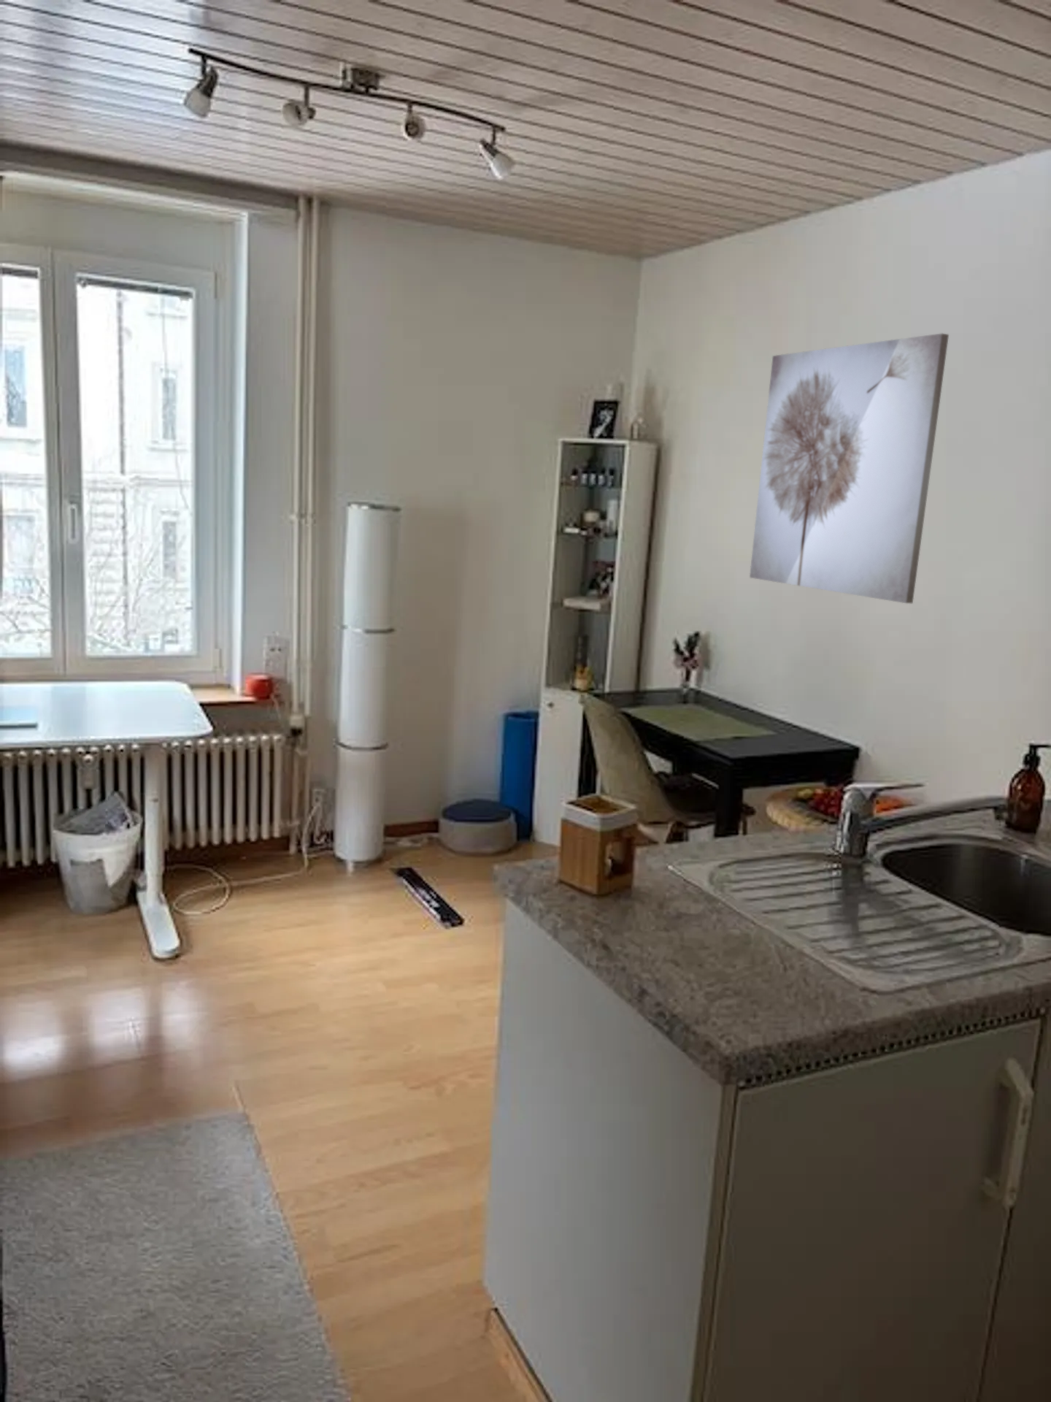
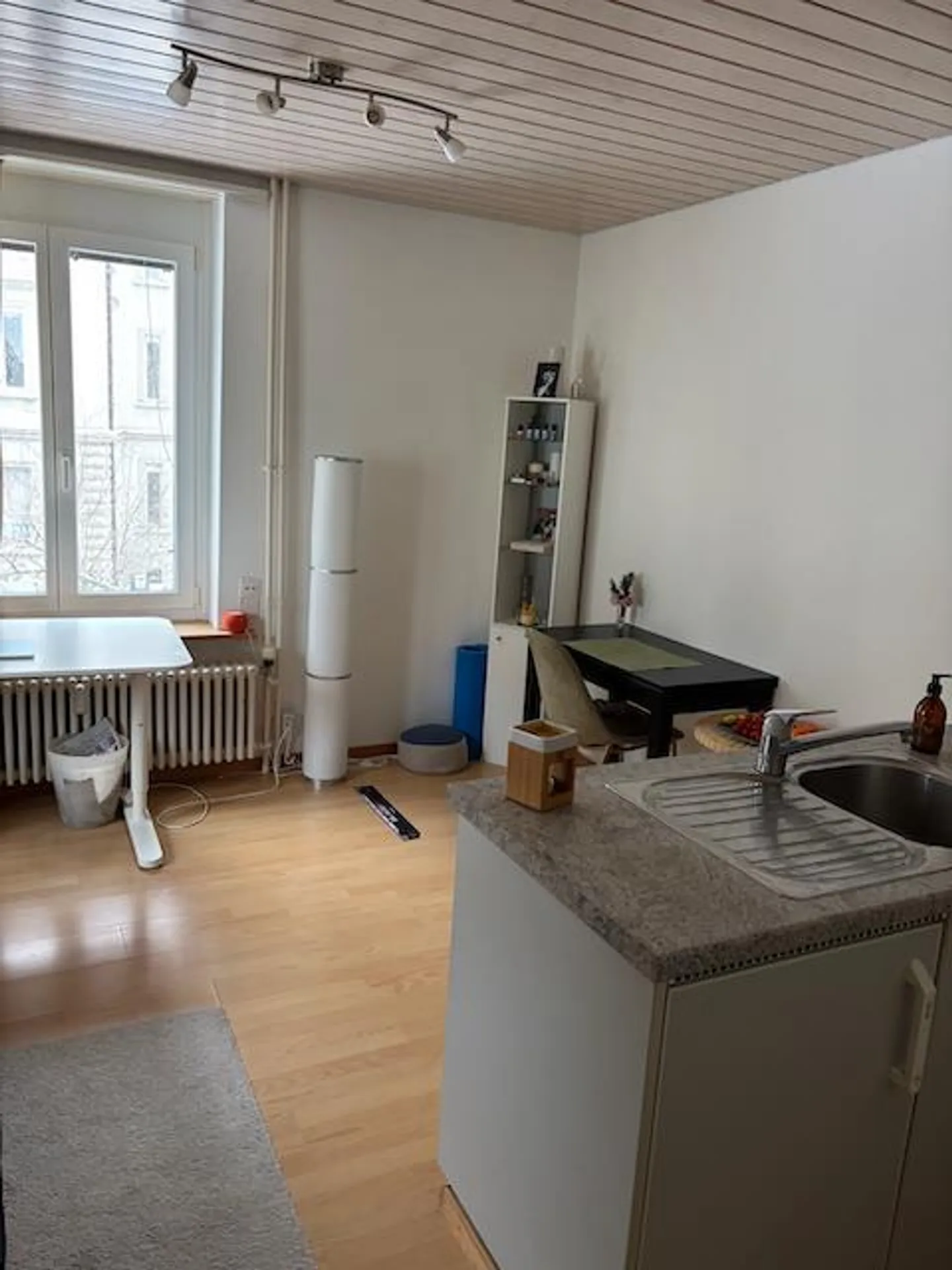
- wall art [749,332,949,604]
